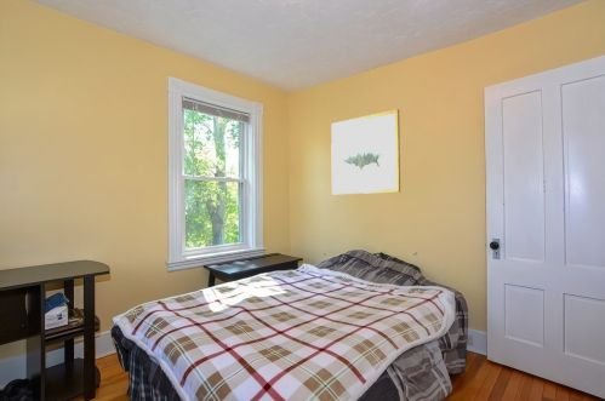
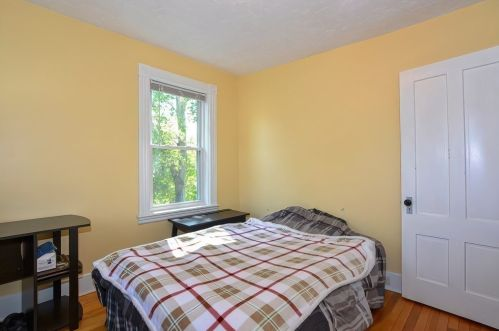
- wall art [330,108,401,195]
